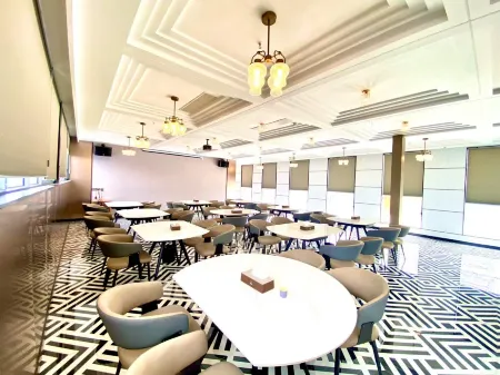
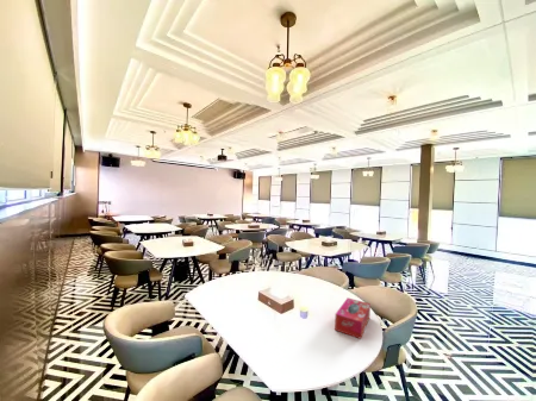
+ tissue box [334,296,372,340]
